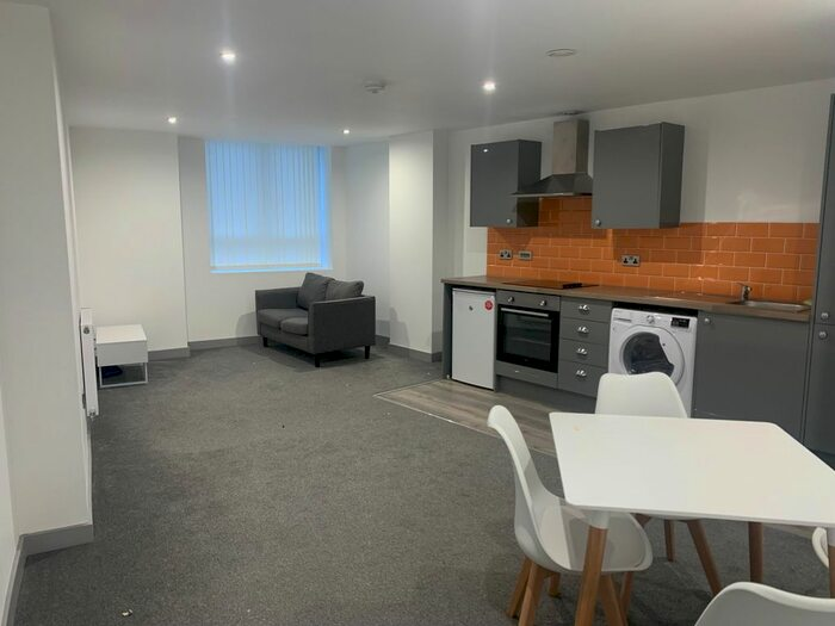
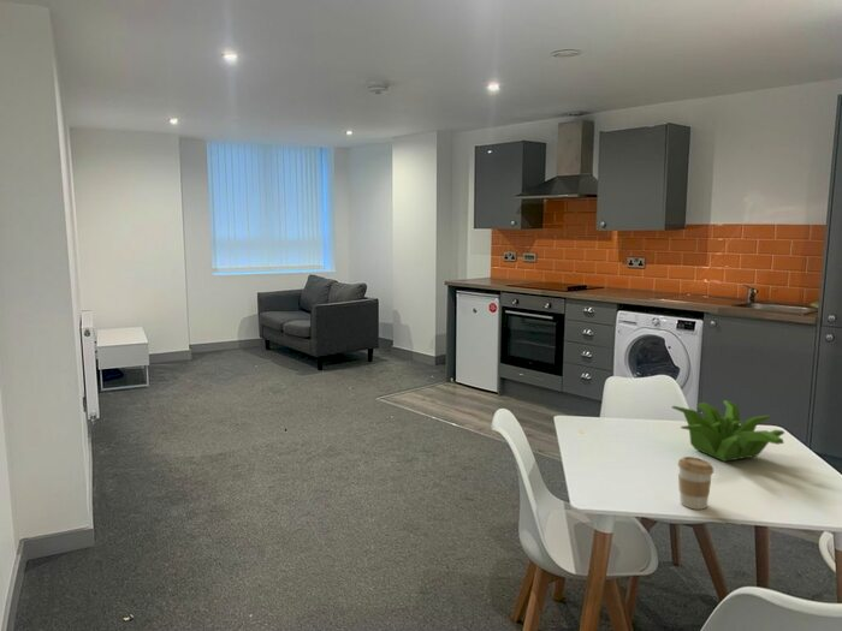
+ plant [671,399,785,463]
+ coffee cup [676,456,714,511]
